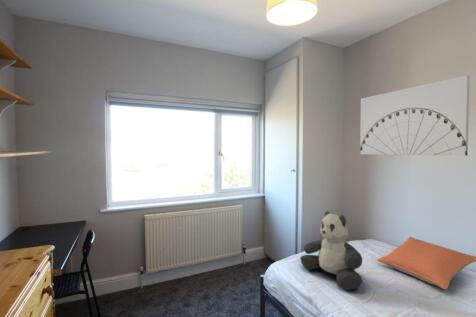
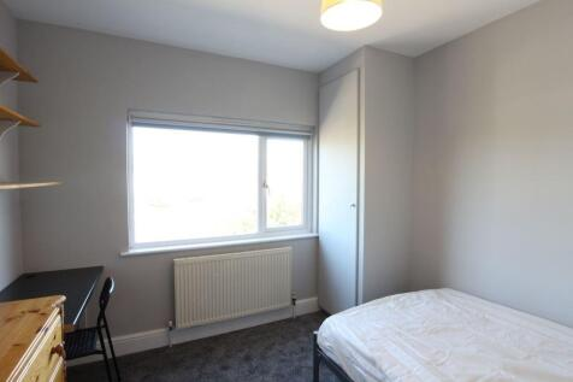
- teddy bear [299,211,364,291]
- wall art [359,74,471,157]
- pillow [376,236,476,291]
